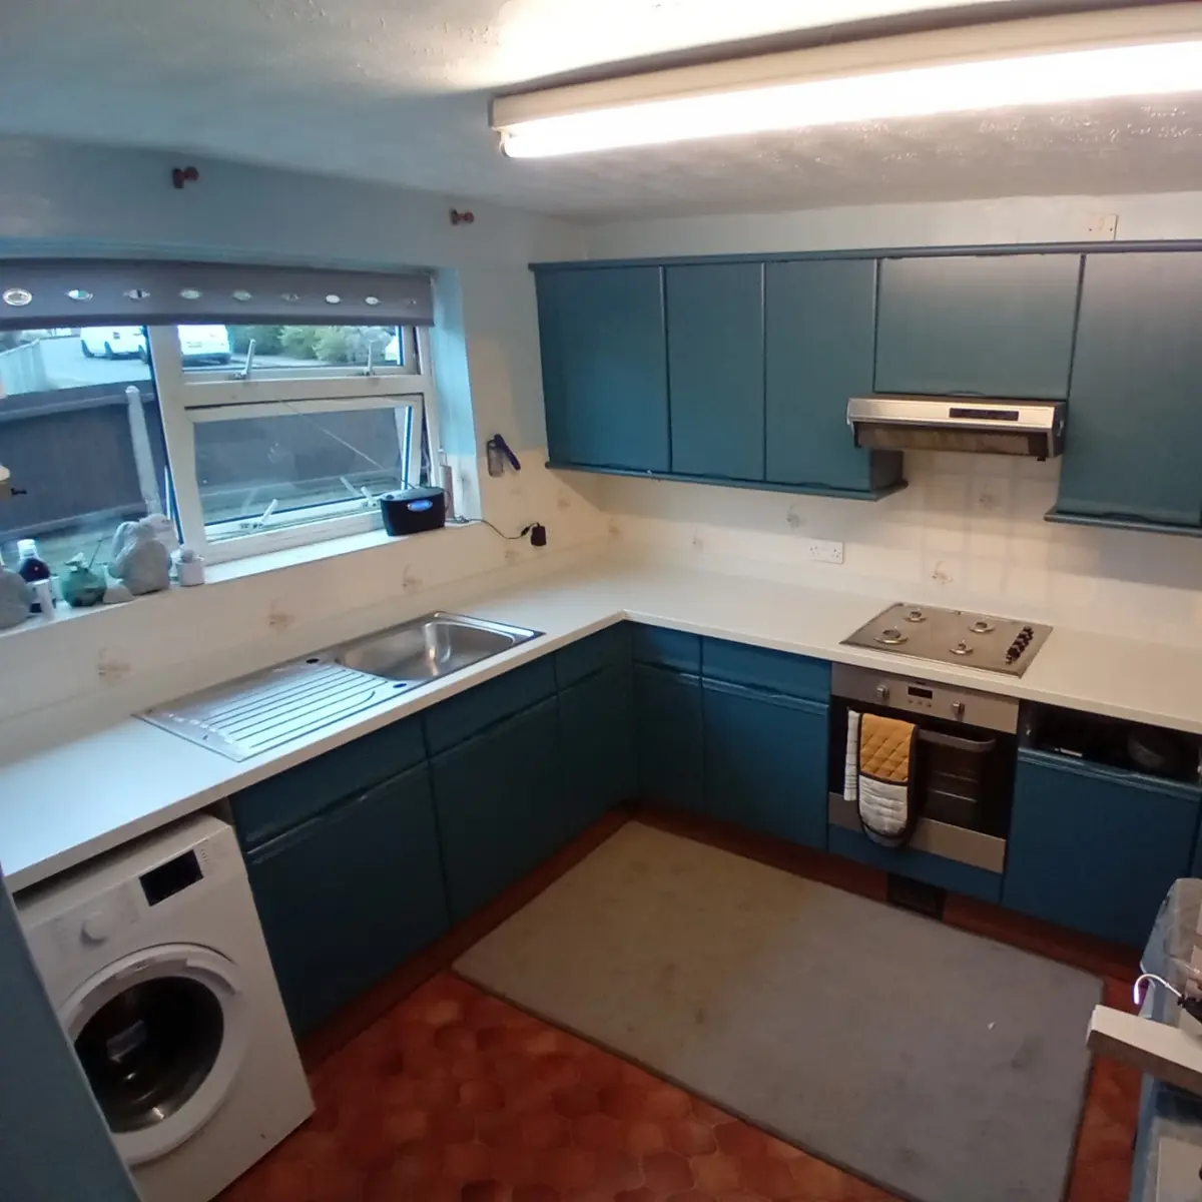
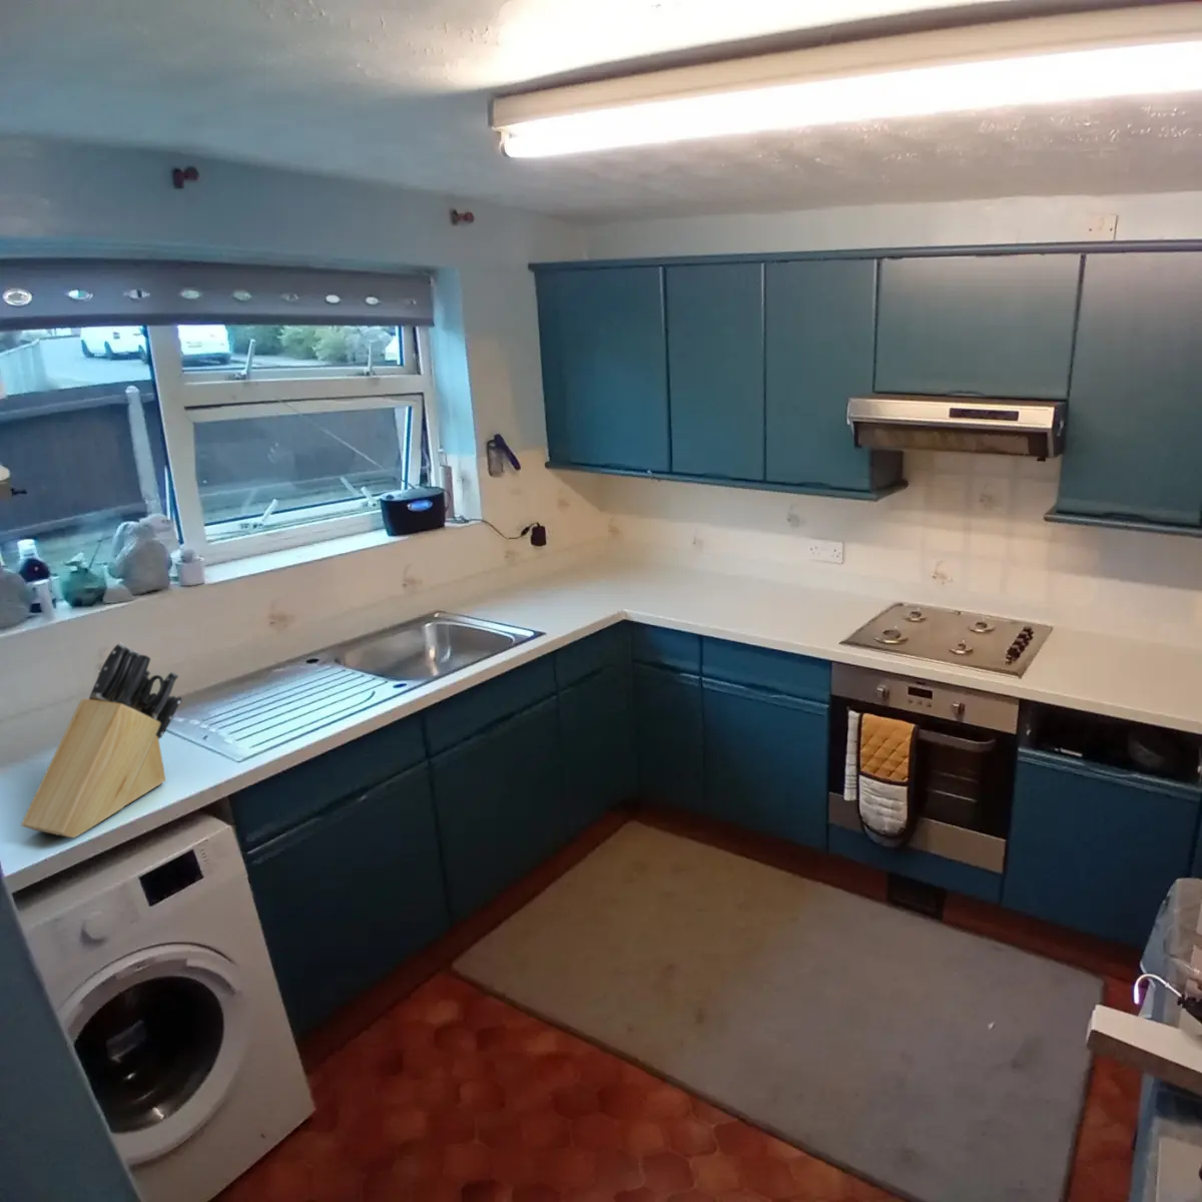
+ knife block [20,641,183,839]
